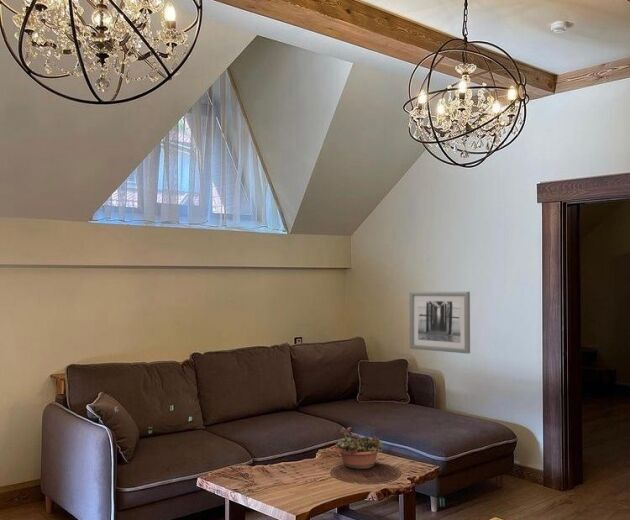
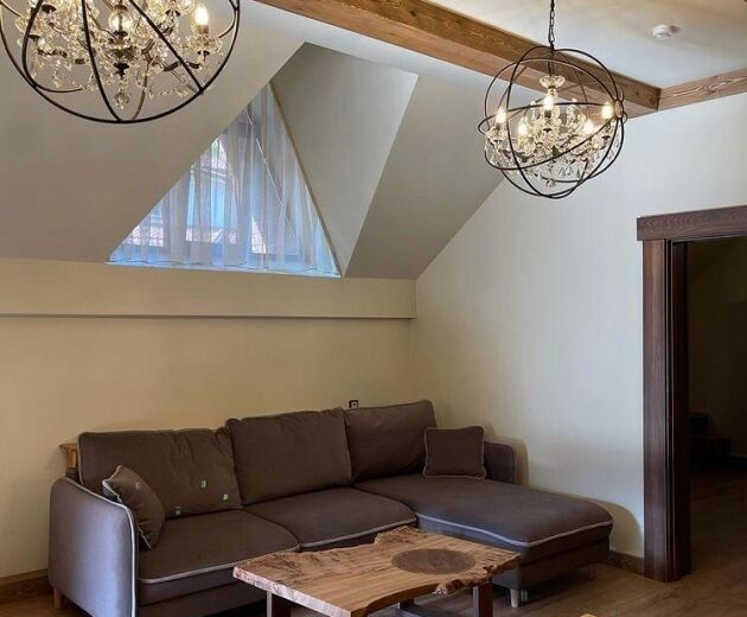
- succulent planter [336,426,384,470]
- wall art [409,291,471,355]
